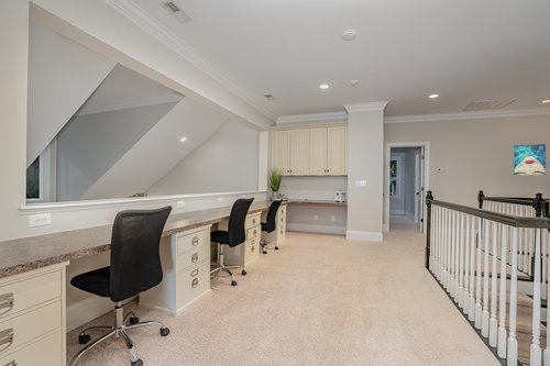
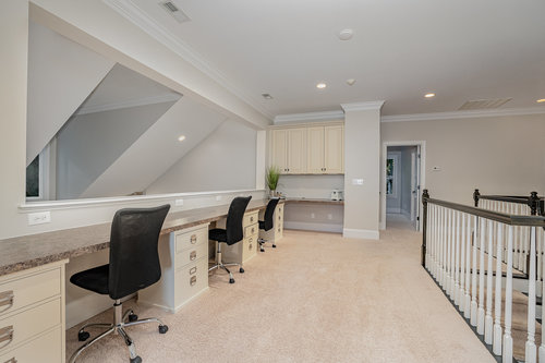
- wall art [513,143,547,176]
